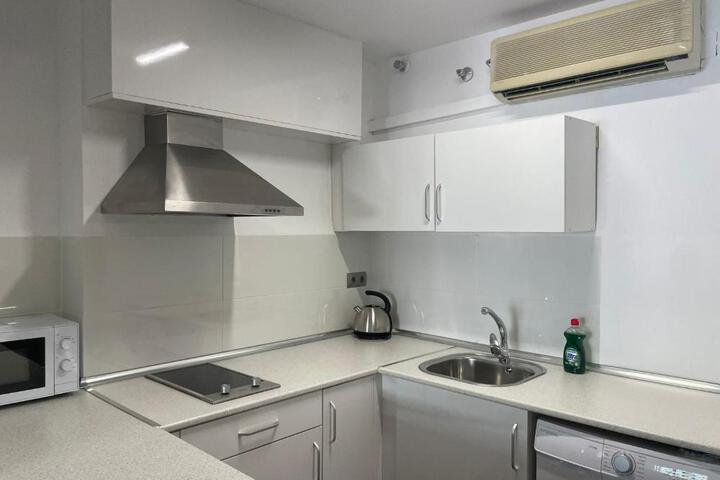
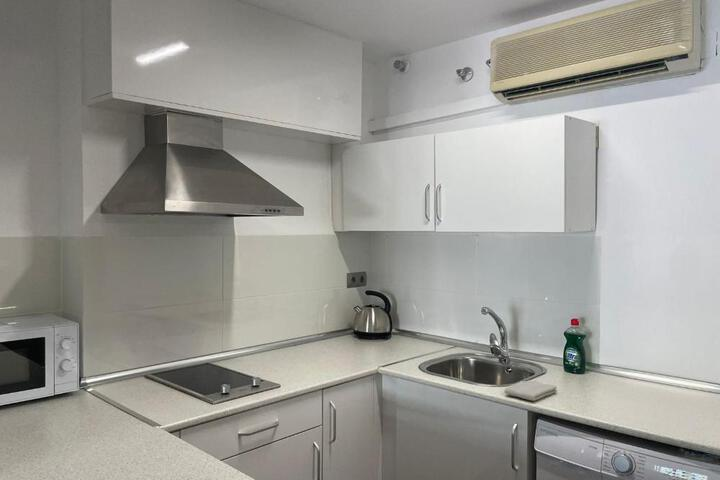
+ washcloth [503,379,558,402]
